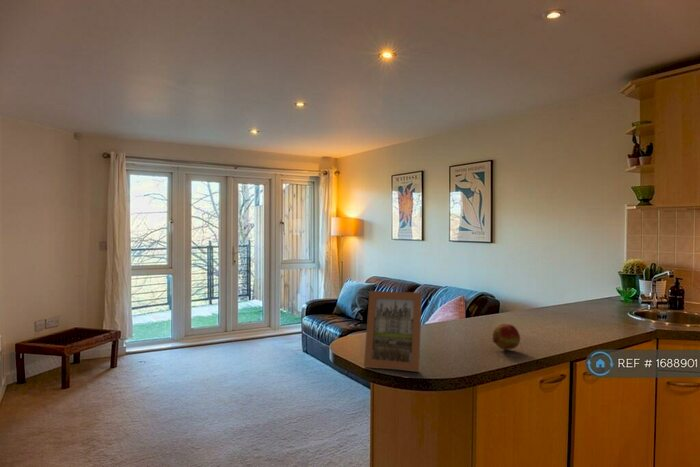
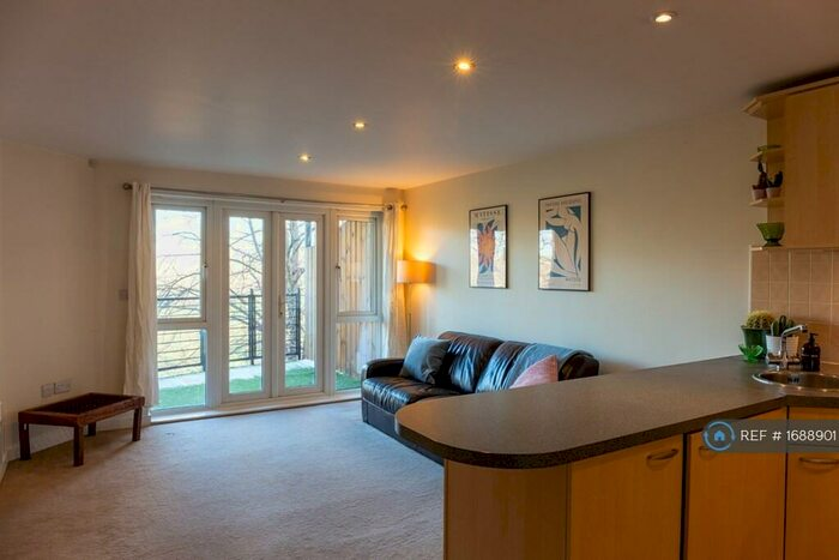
- picture frame [363,290,423,372]
- fruit [491,323,521,351]
